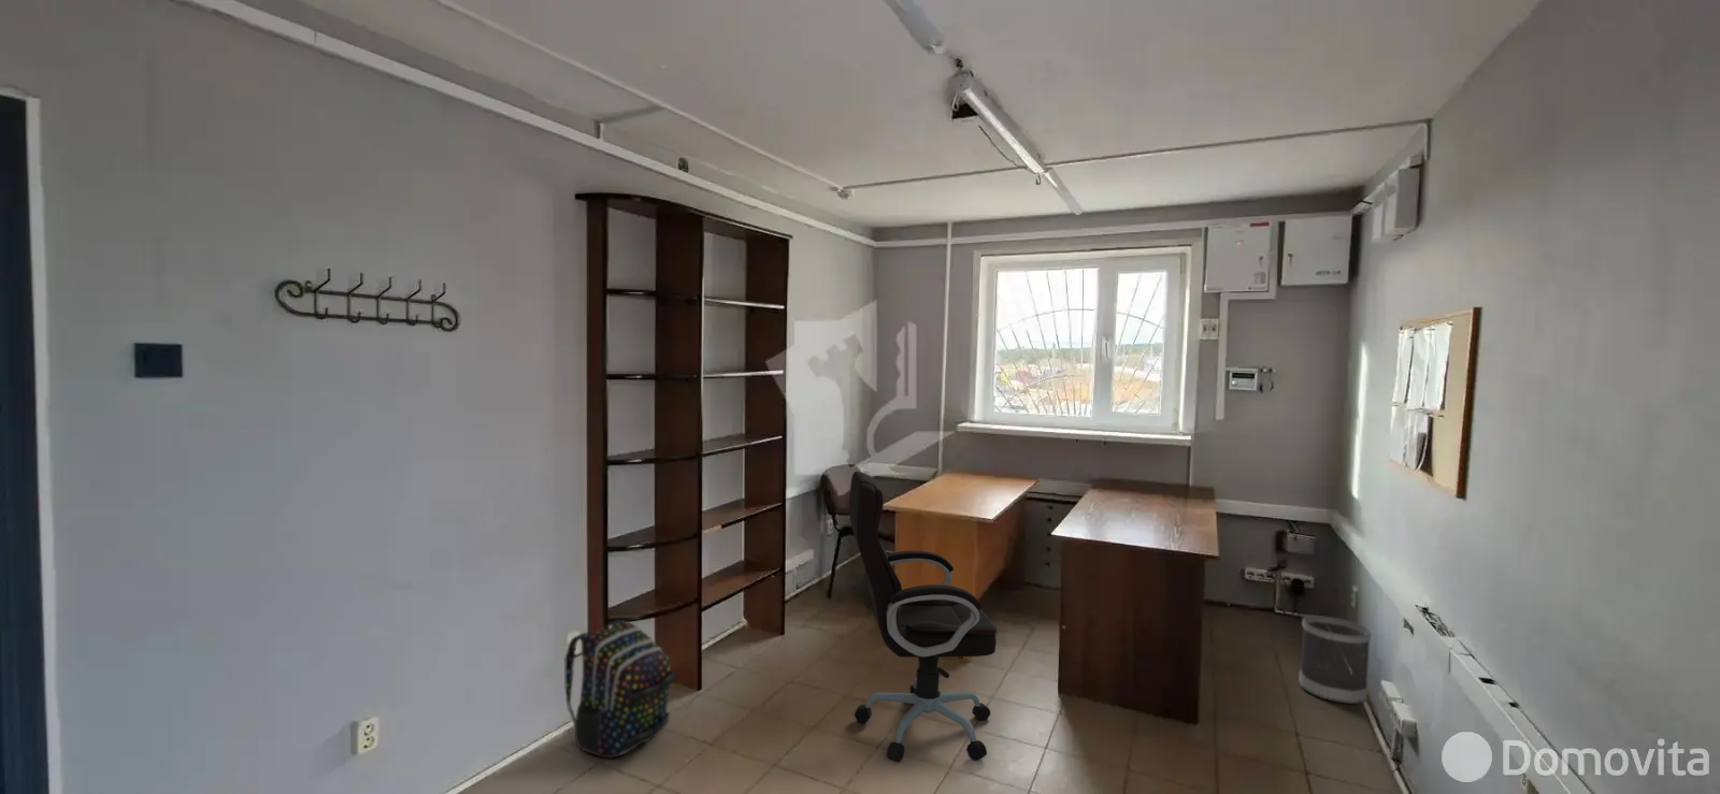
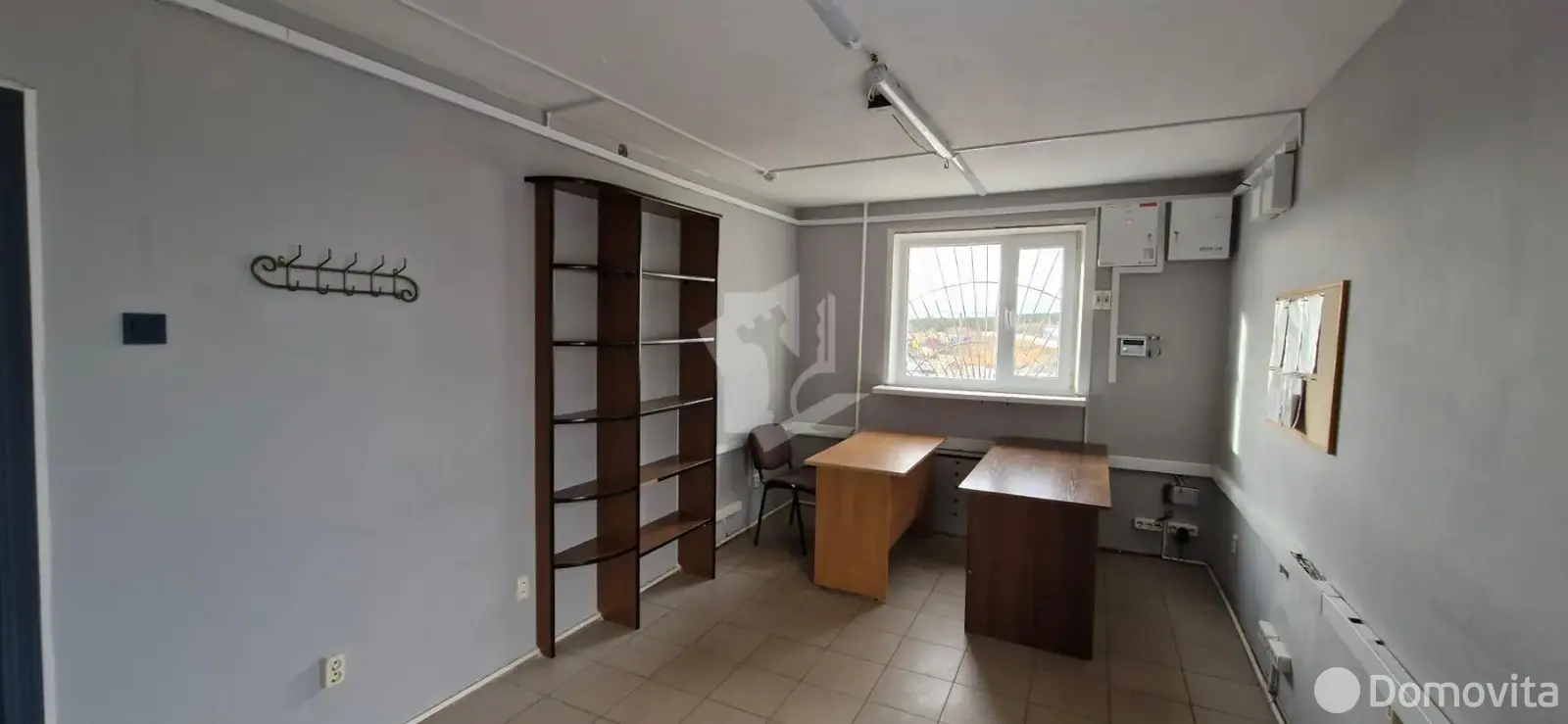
- office chair [848,470,997,764]
- backpack [565,619,676,759]
- wastebasket [1298,614,1371,705]
